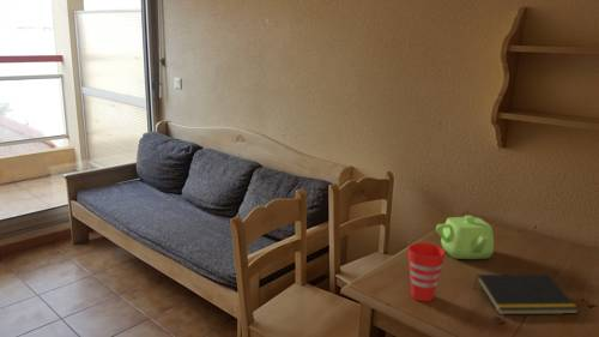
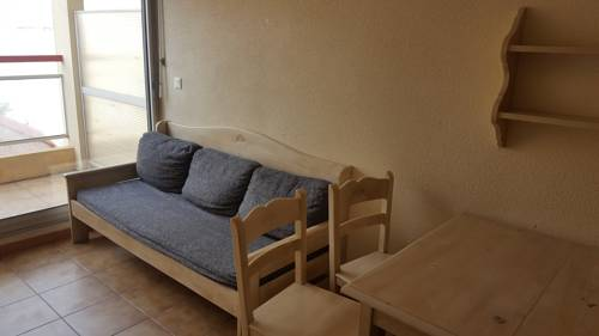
- cup [407,242,446,303]
- teapot [435,215,495,260]
- notepad [472,273,580,315]
